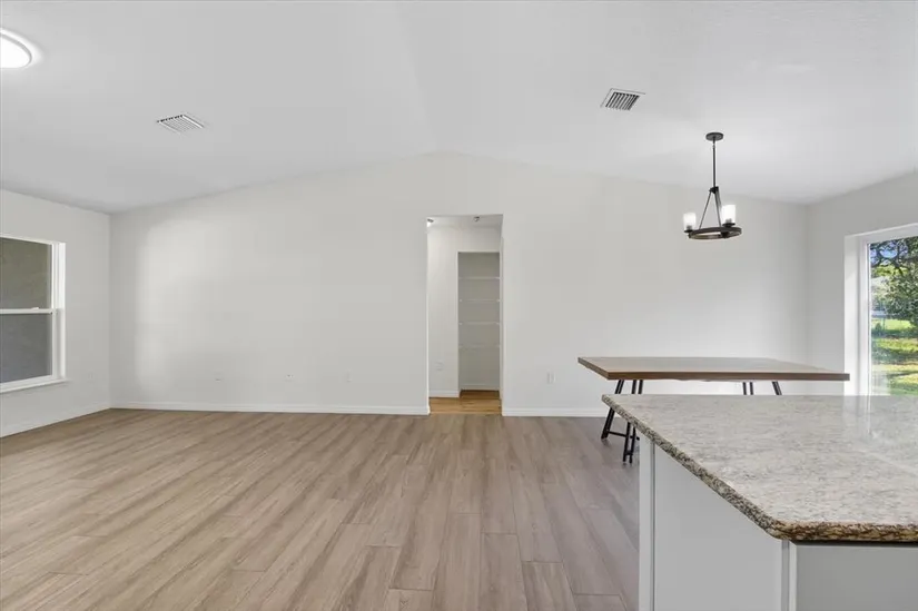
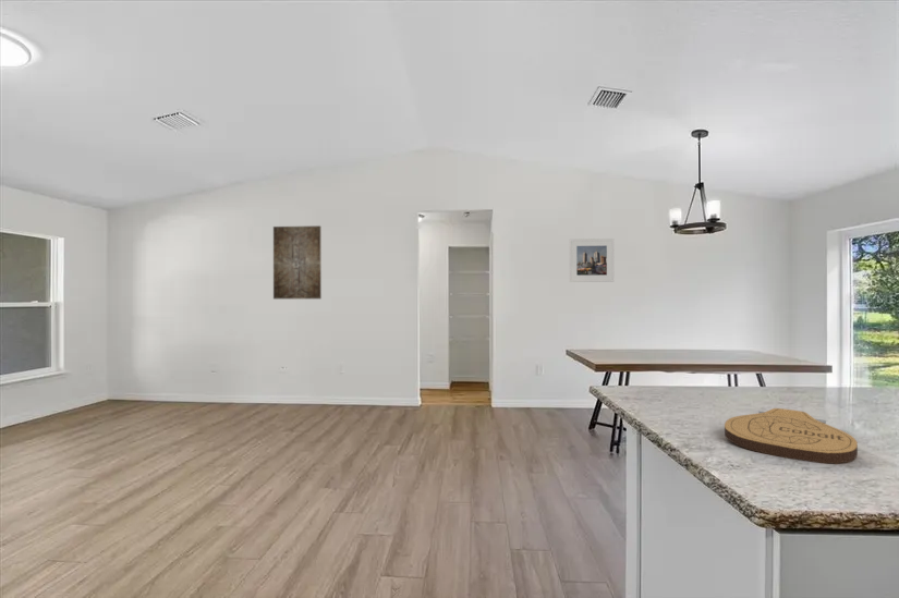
+ wall art [272,224,323,300]
+ key chain [724,407,859,465]
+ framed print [569,237,615,283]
